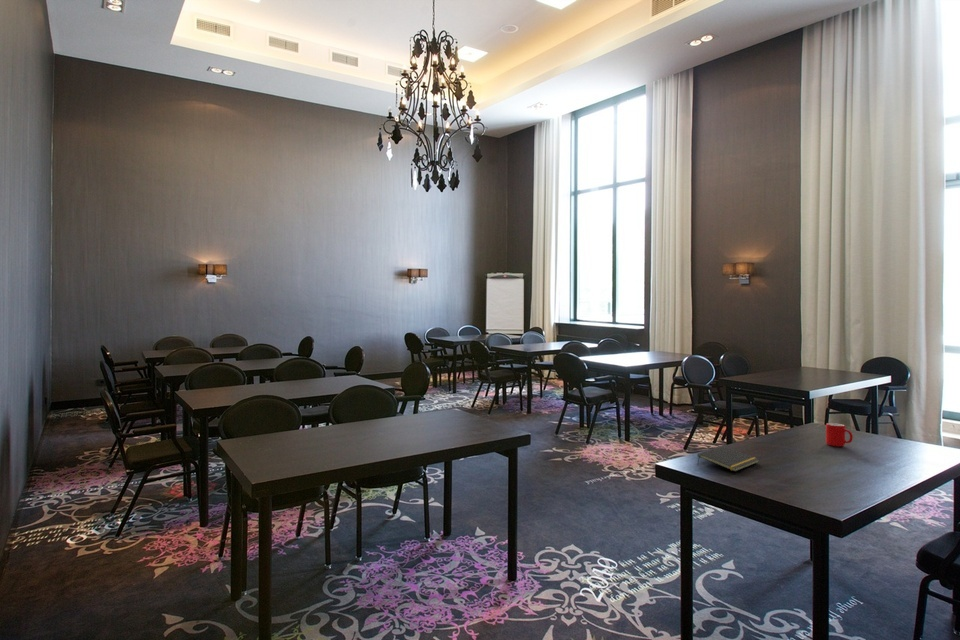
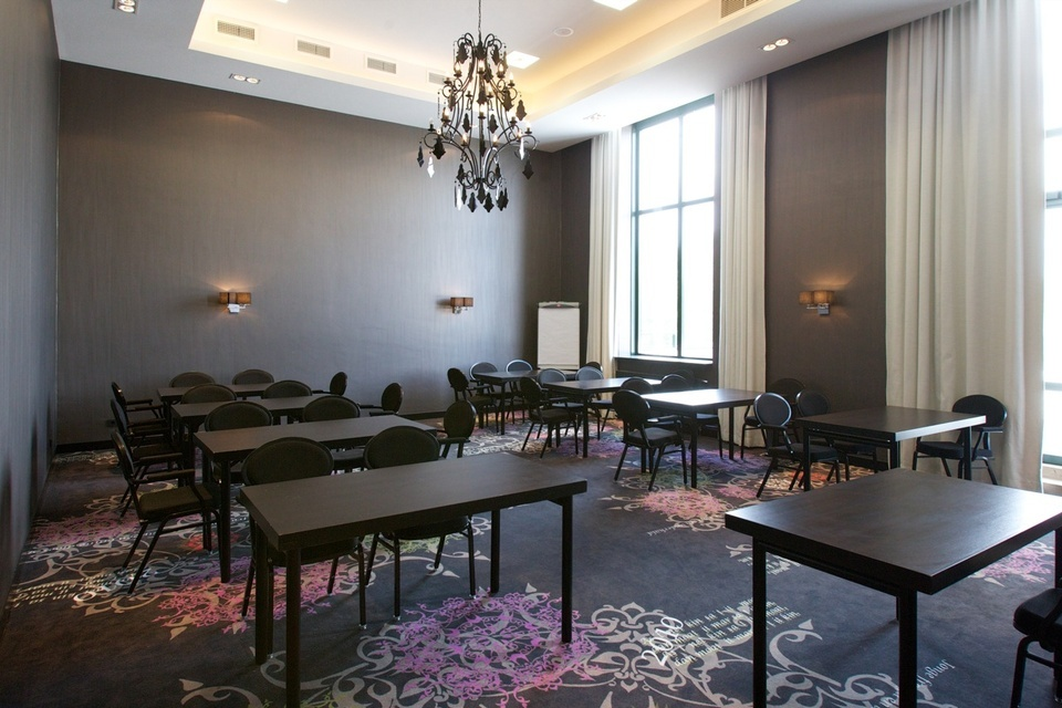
- cup [825,422,854,448]
- notepad [696,445,760,472]
